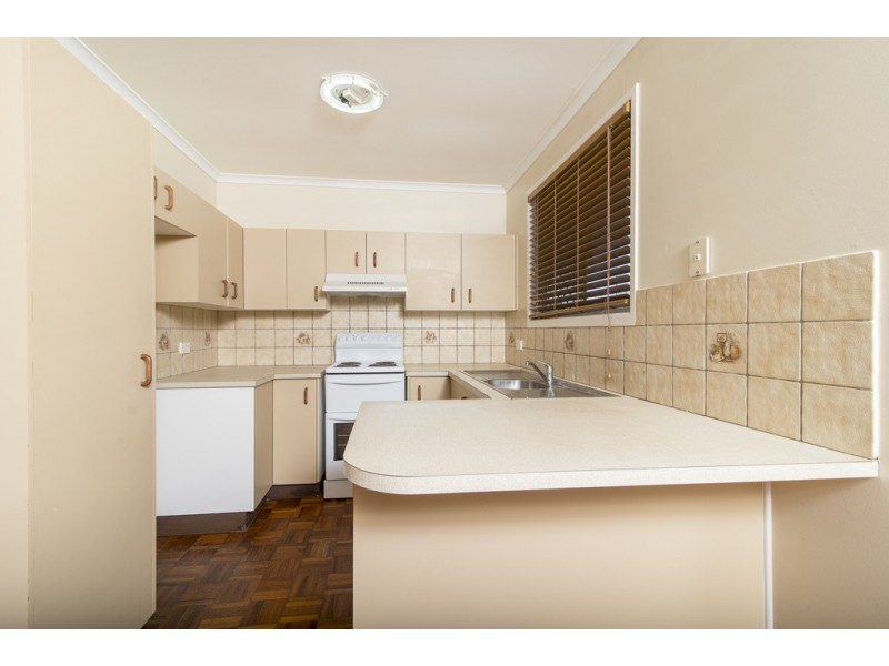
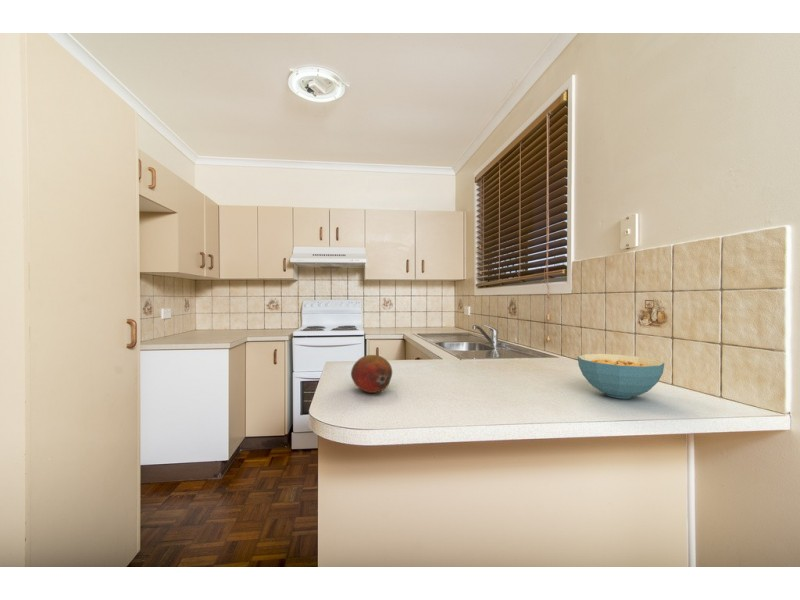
+ fruit [350,354,393,394]
+ cereal bowl [577,353,666,400]
